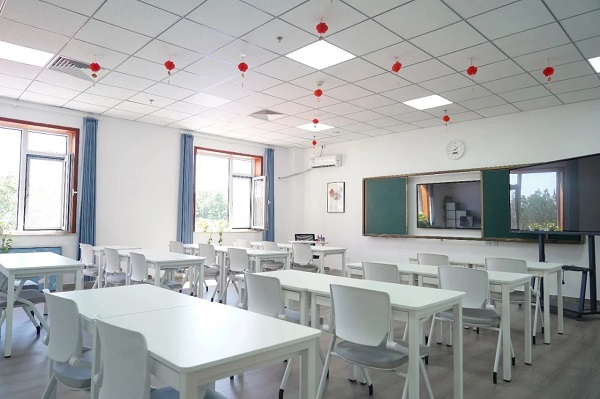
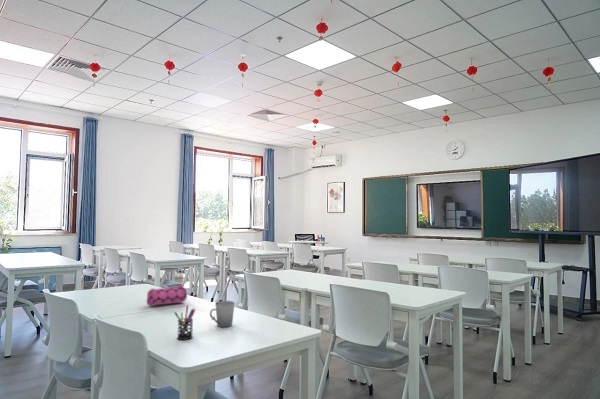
+ pen holder [173,305,196,341]
+ cup [209,300,236,328]
+ pencil case [146,283,188,307]
